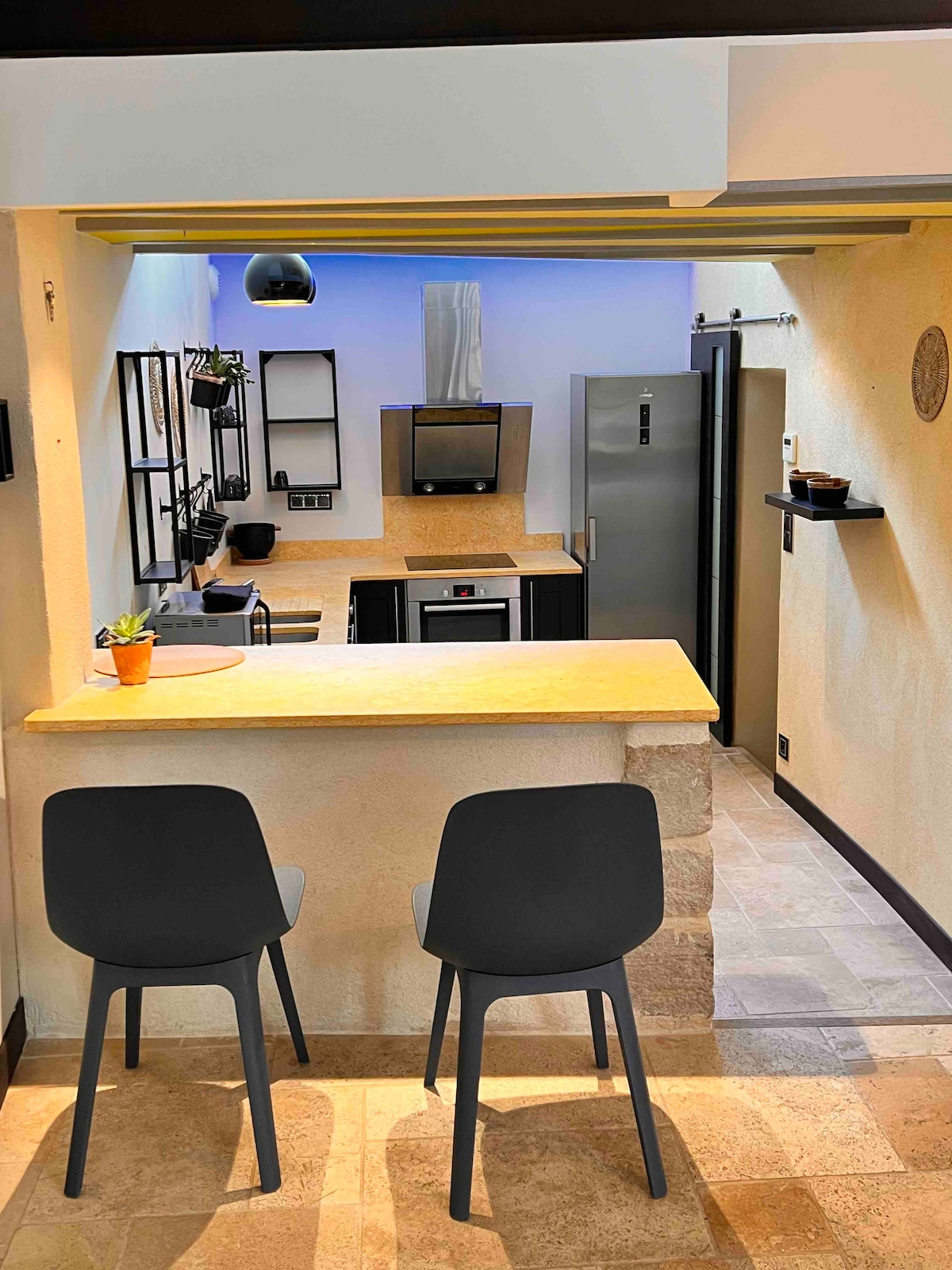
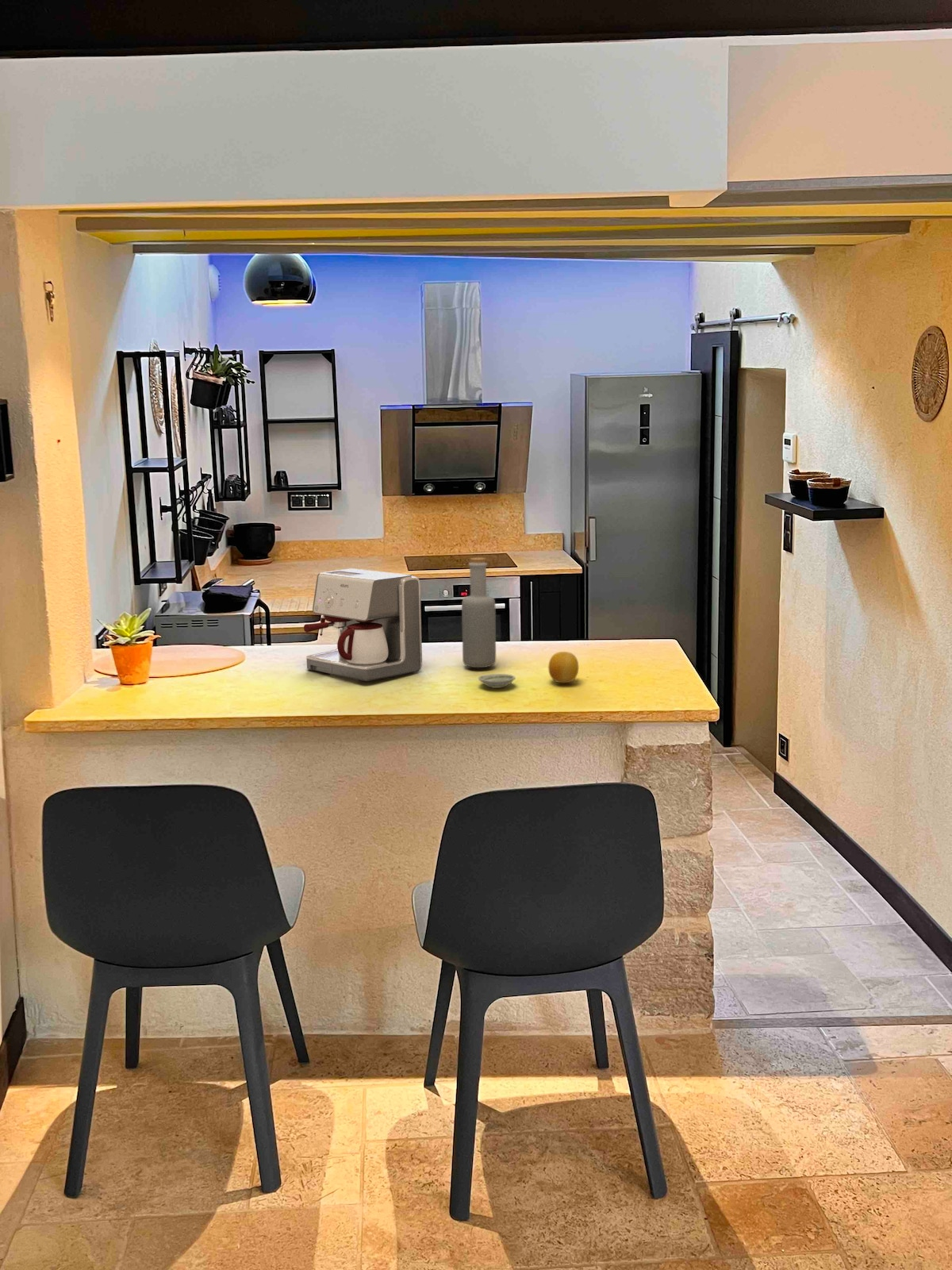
+ saucer [478,673,516,689]
+ fruit [547,651,579,683]
+ coffee maker [303,568,423,682]
+ bottle [461,557,497,668]
